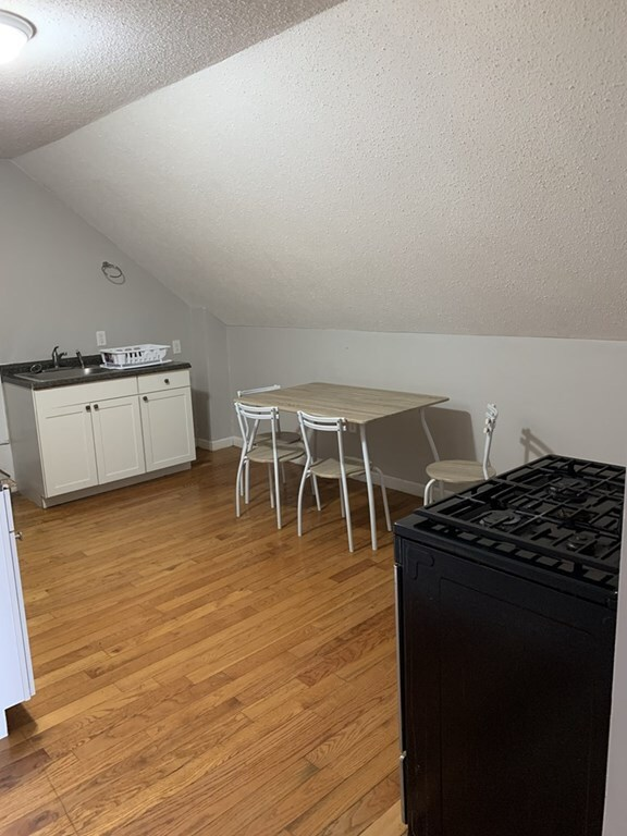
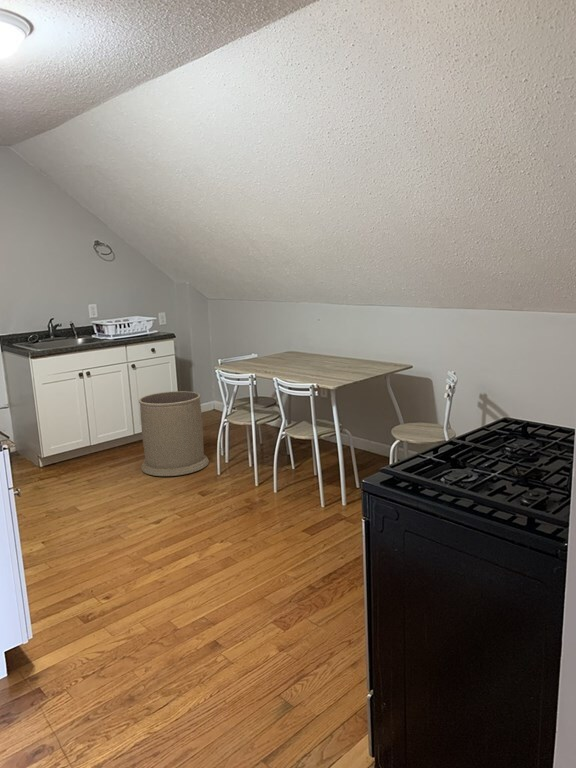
+ trash can [138,390,210,477]
